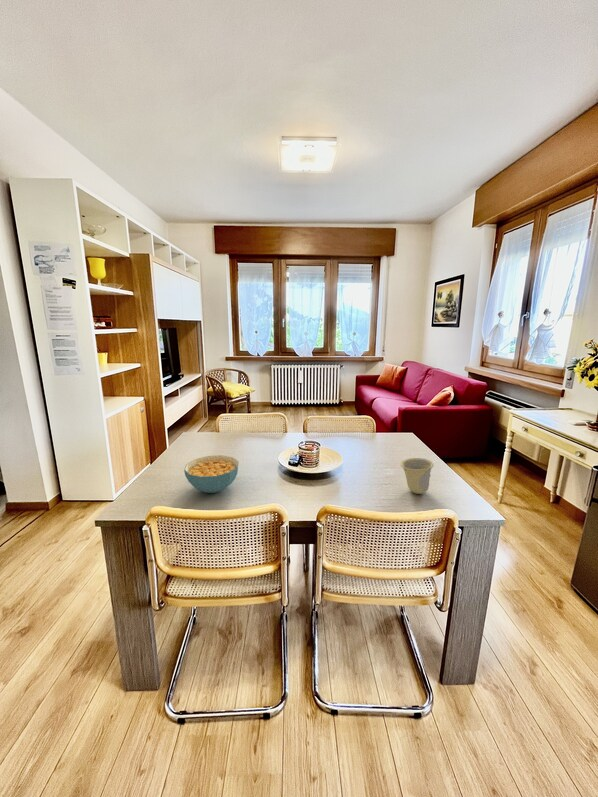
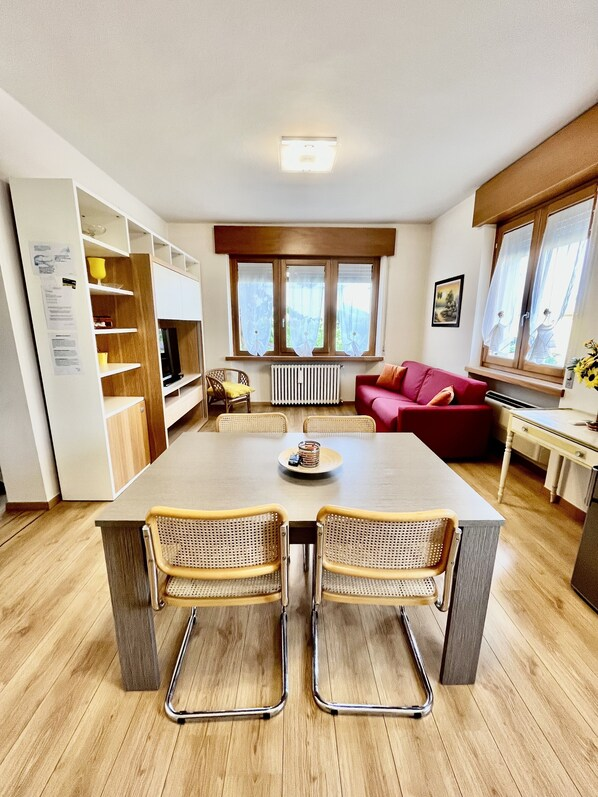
- cup [399,457,435,495]
- cereal bowl [183,454,240,494]
